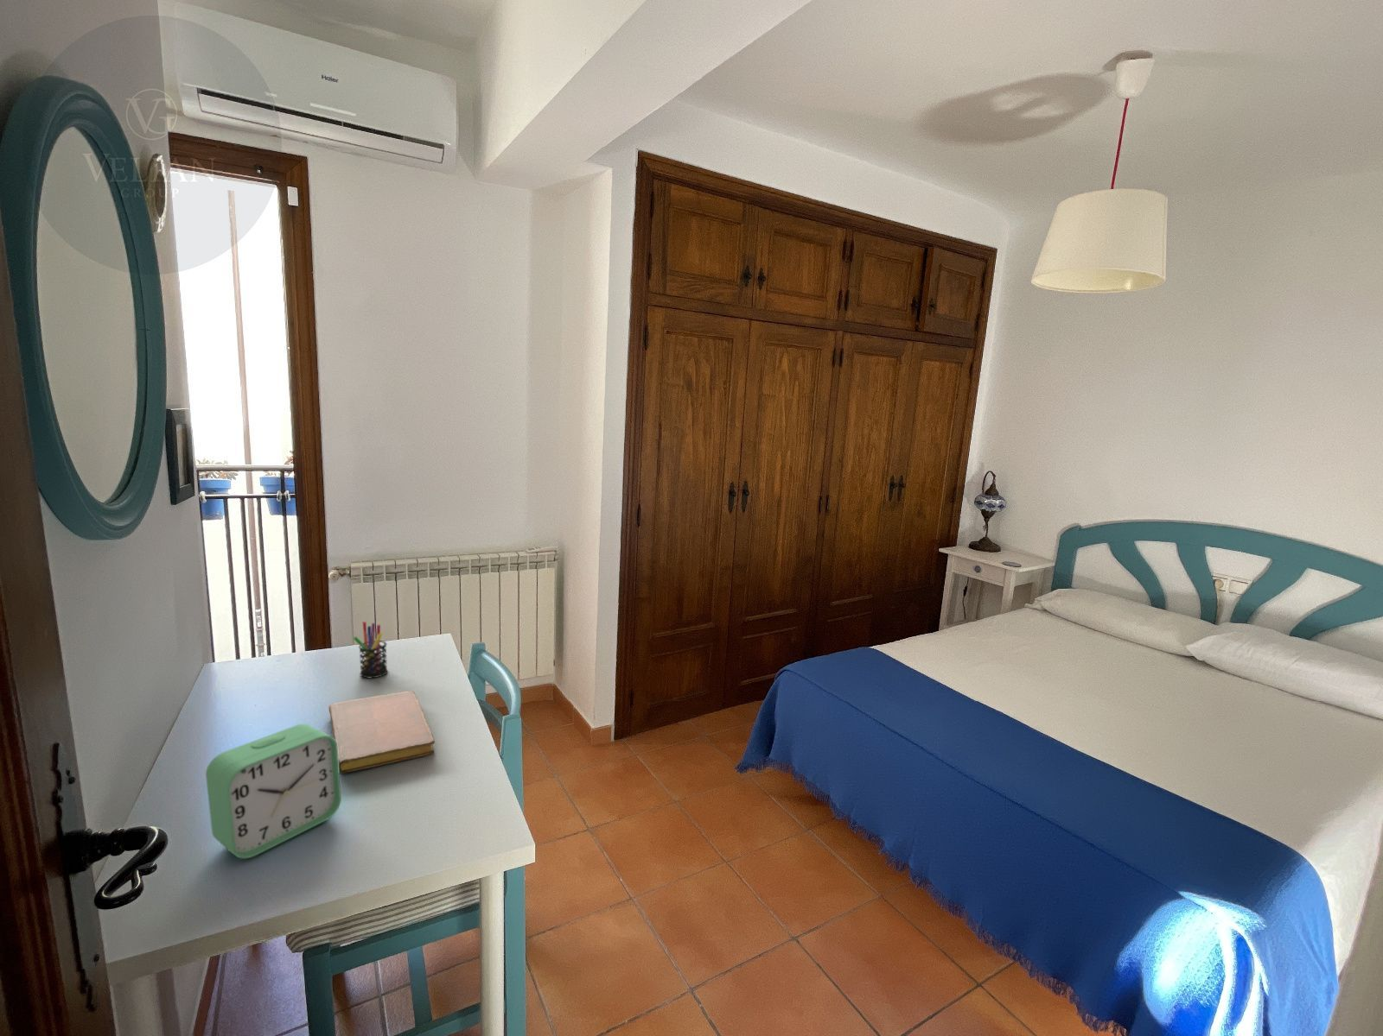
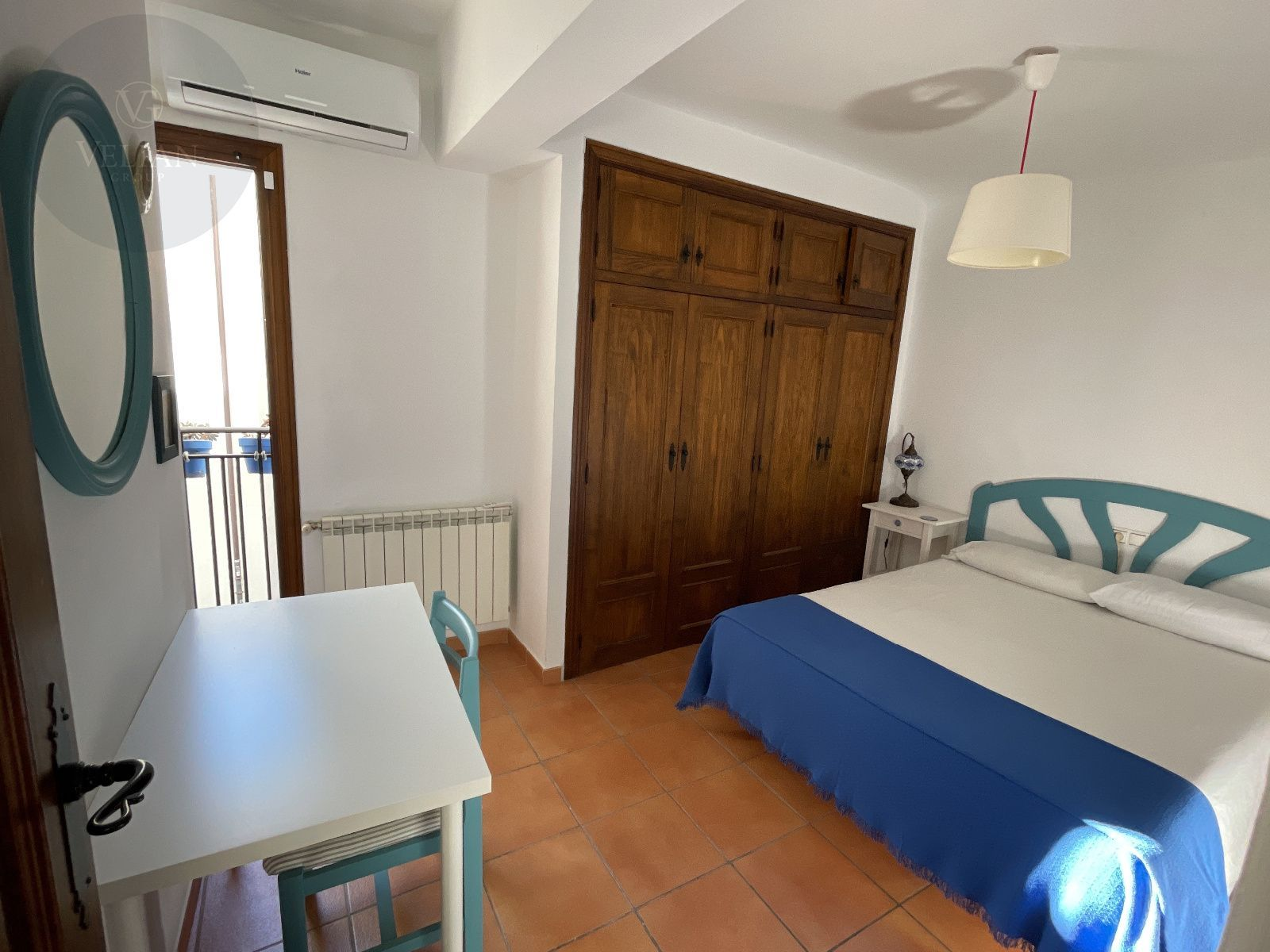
- notebook [328,691,436,775]
- pen holder [353,620,388,679]
- alarm clock [205,724,342,860]
